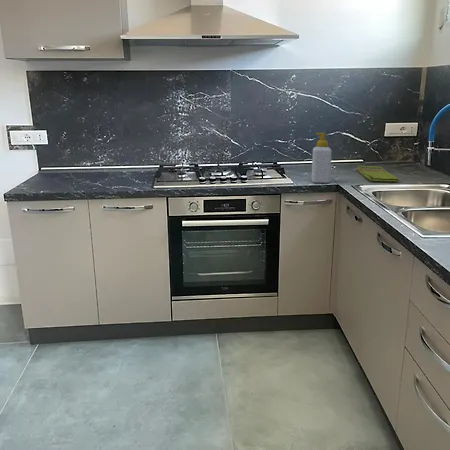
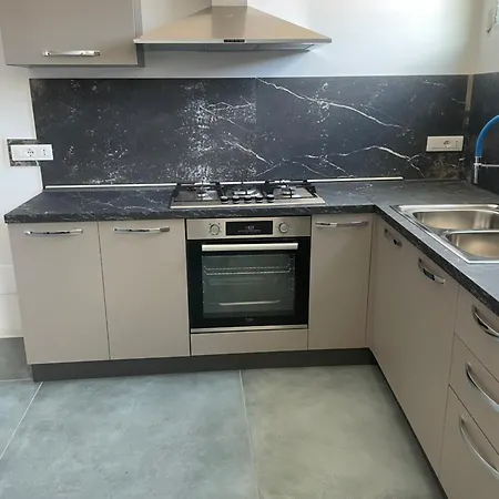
- dish towel [356,164,400,182]
- soap bottle [311,132,333,184]
